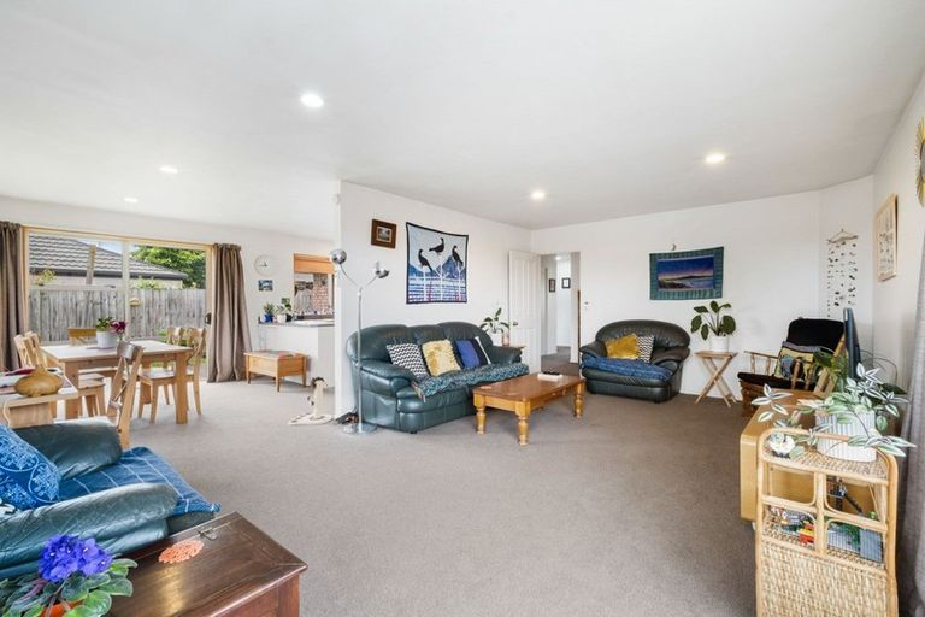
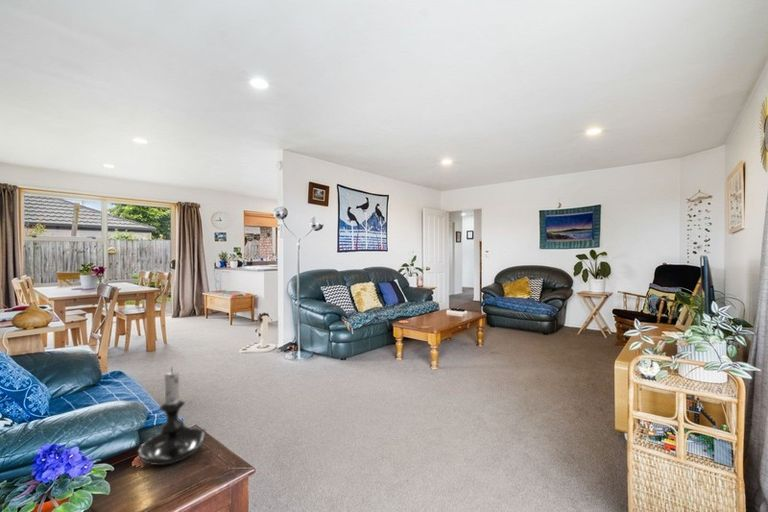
+ candle holder [136,367,207,466]
